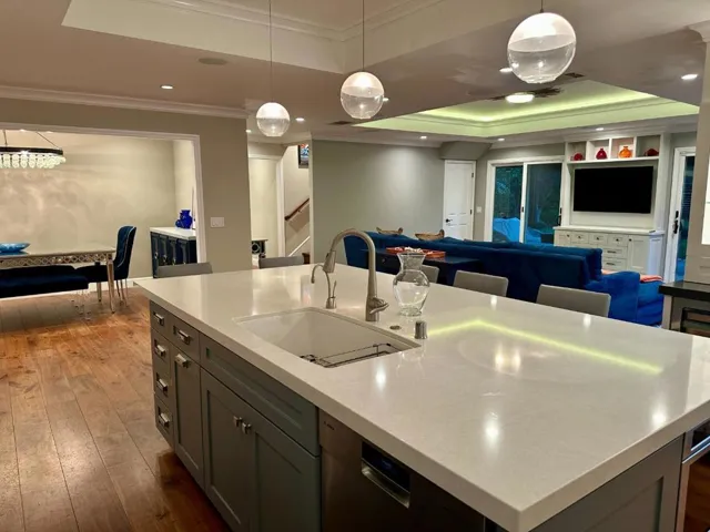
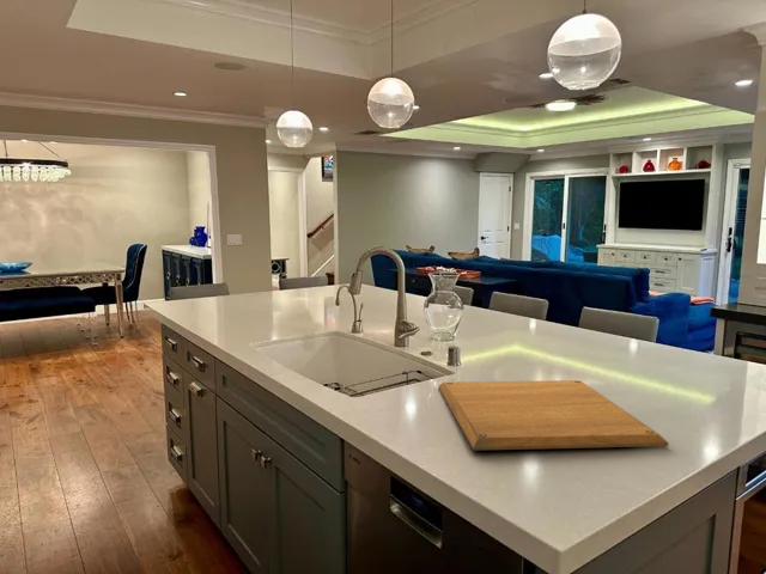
+ chopping board [438,379,669,451]
